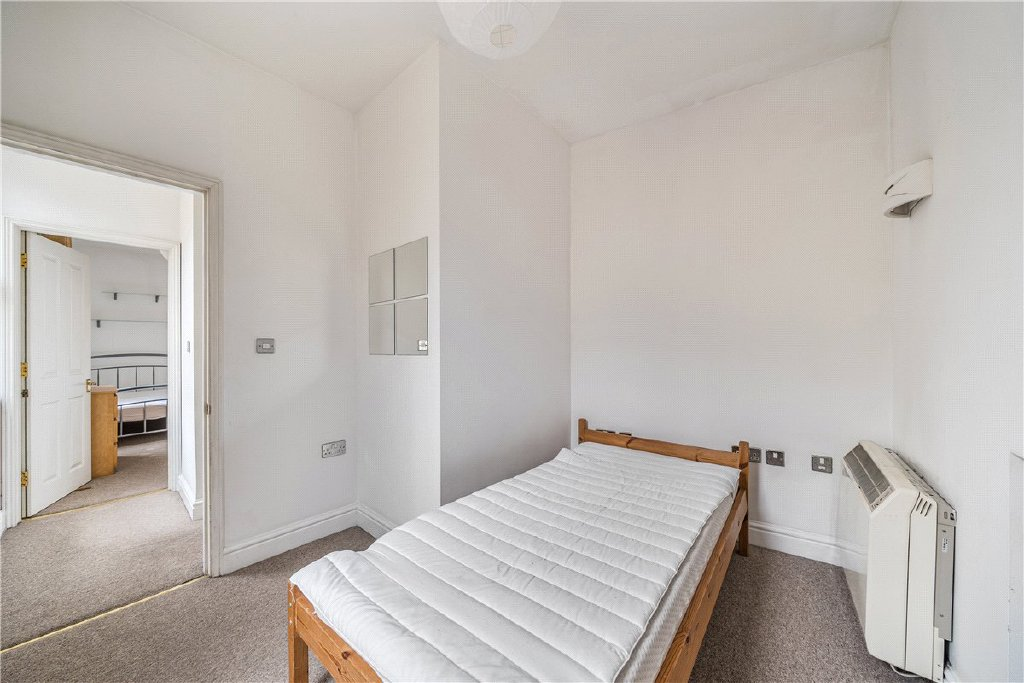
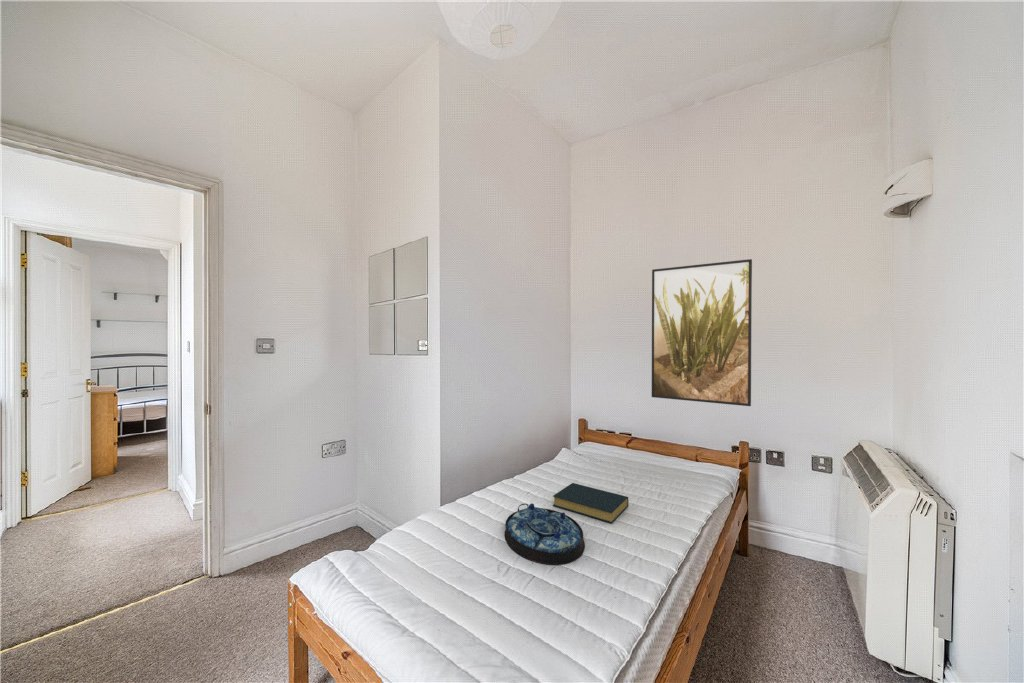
+ serving tray [504,502,586,566]
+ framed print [651,258,753,407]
+ hardback book [552,482,629,524]
